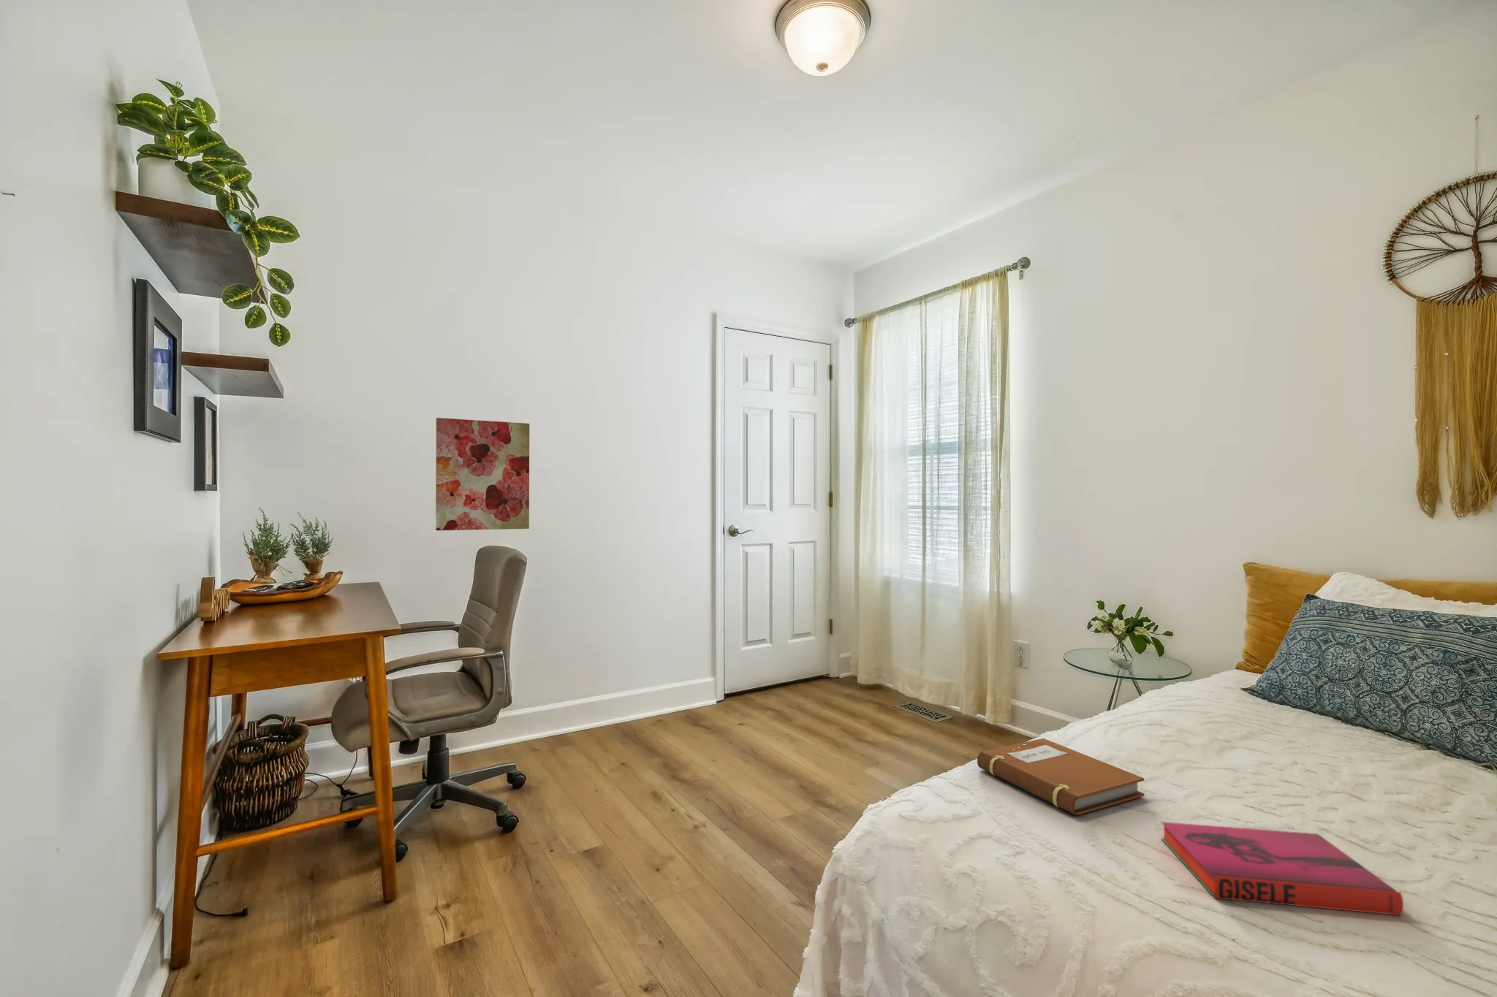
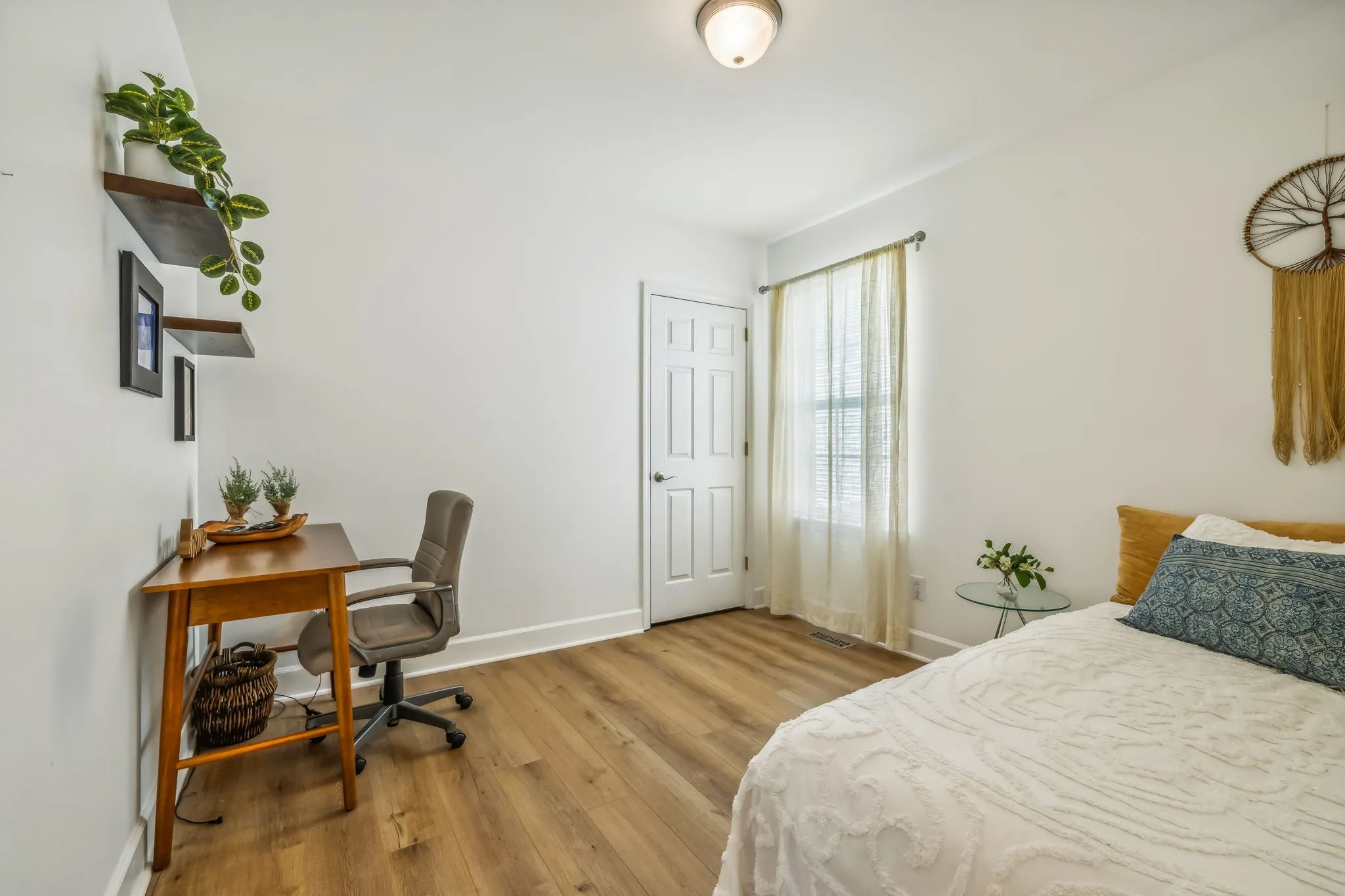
- notebook [976,738,1144,816]
- hardback book [1161,821,1405,917]
- wall art [435,417,530,531]
